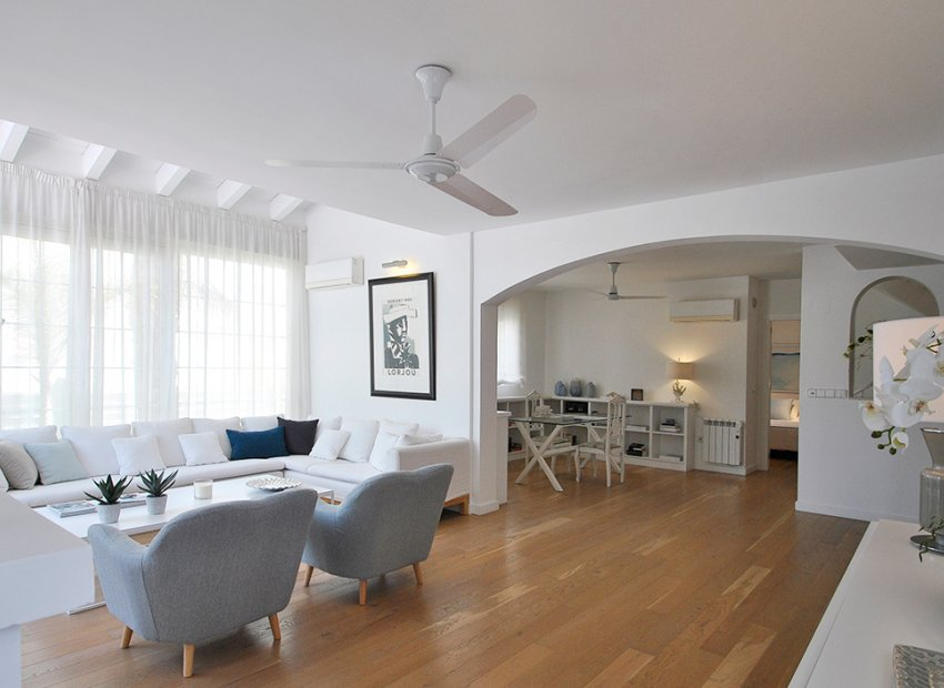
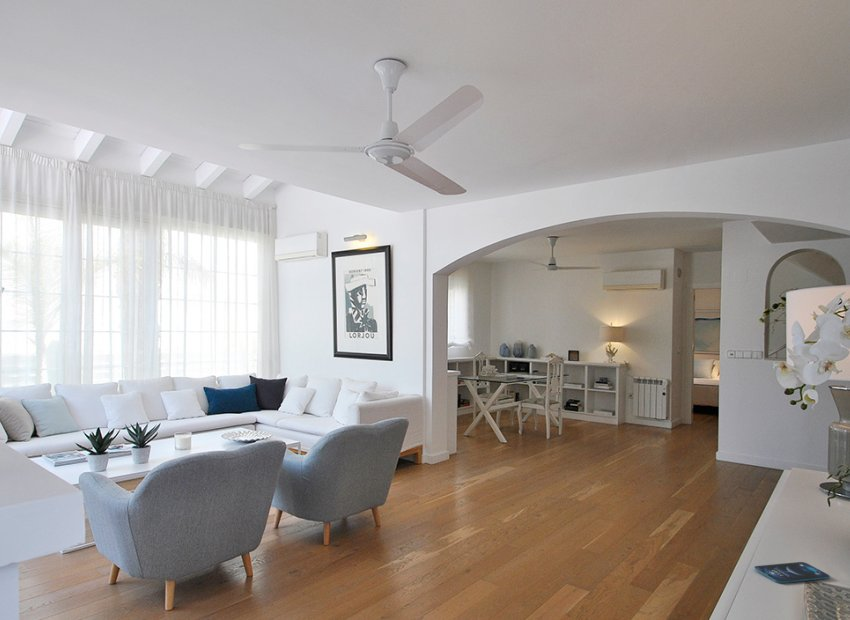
+ smartphone [753,561,831,584]
